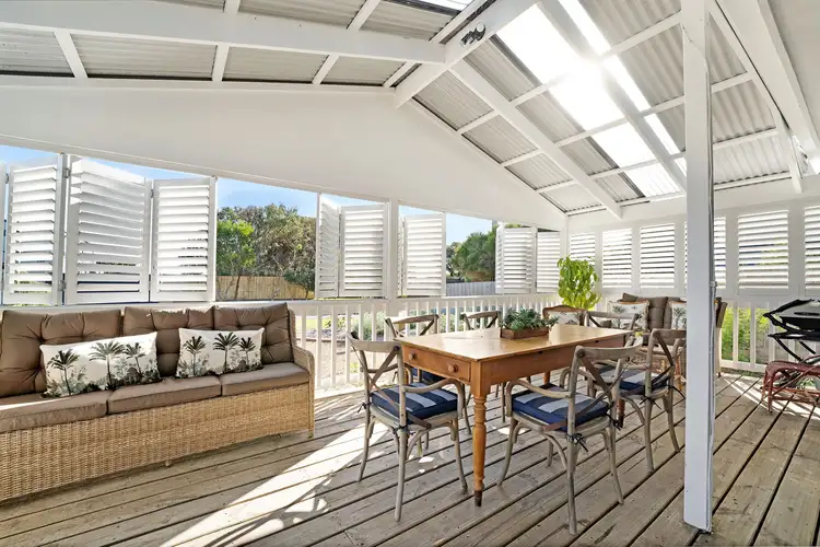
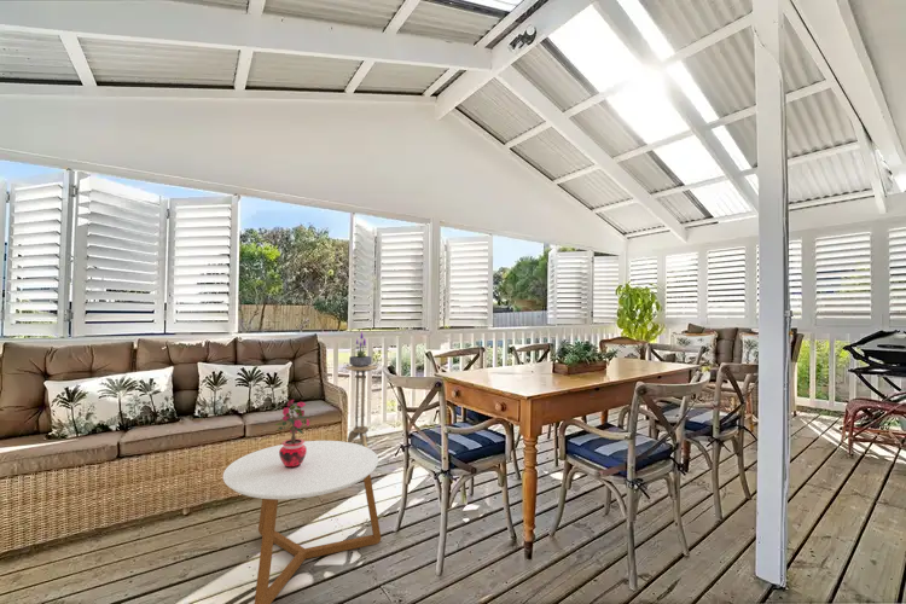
+ coffee table [222,440,382,604]
+ potted plant [348,330,373,367]
+ side table [345,364,379,448]
+ potted plant [274,399,310,469]
